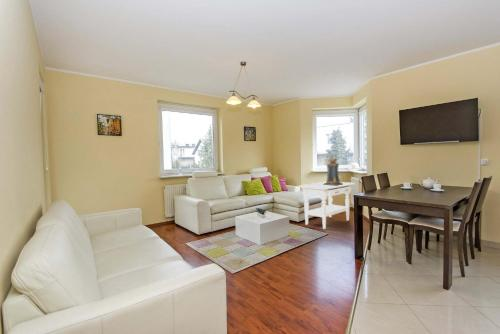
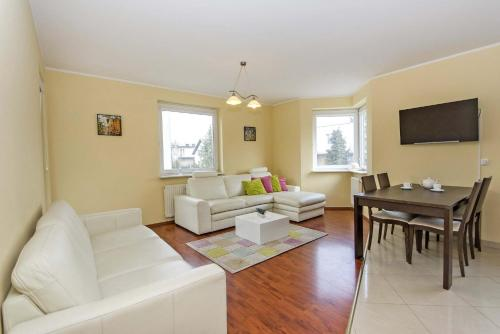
- side table [298,181,356,230]
- pedestal [323,157,343,186]
